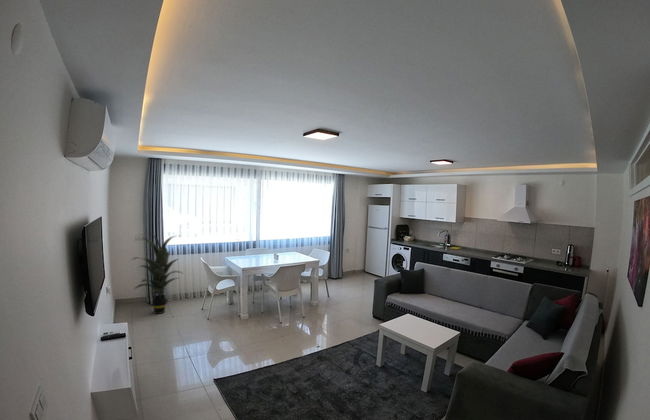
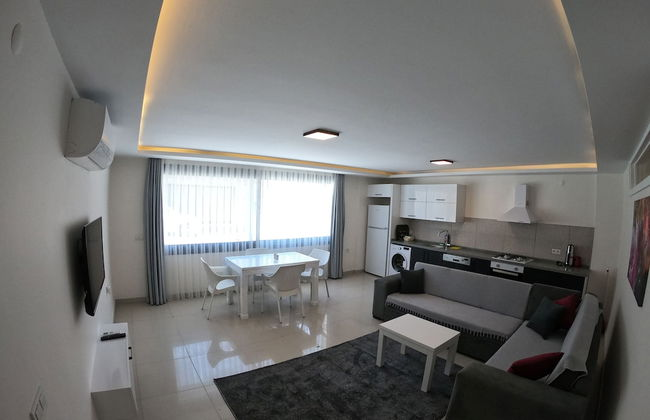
- indoor plant [130,232,185,315]
